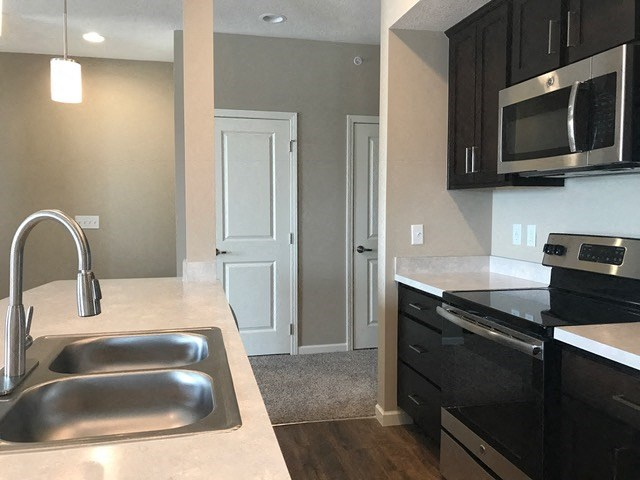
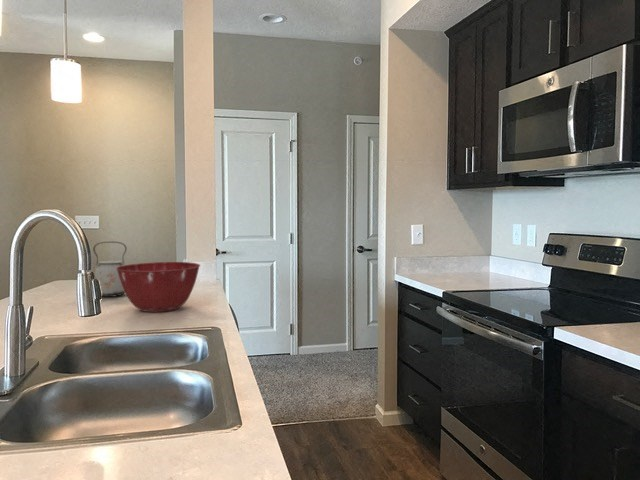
+ mixing bowl [116,261,201,313]
+ kettle [92,241,128,298]
